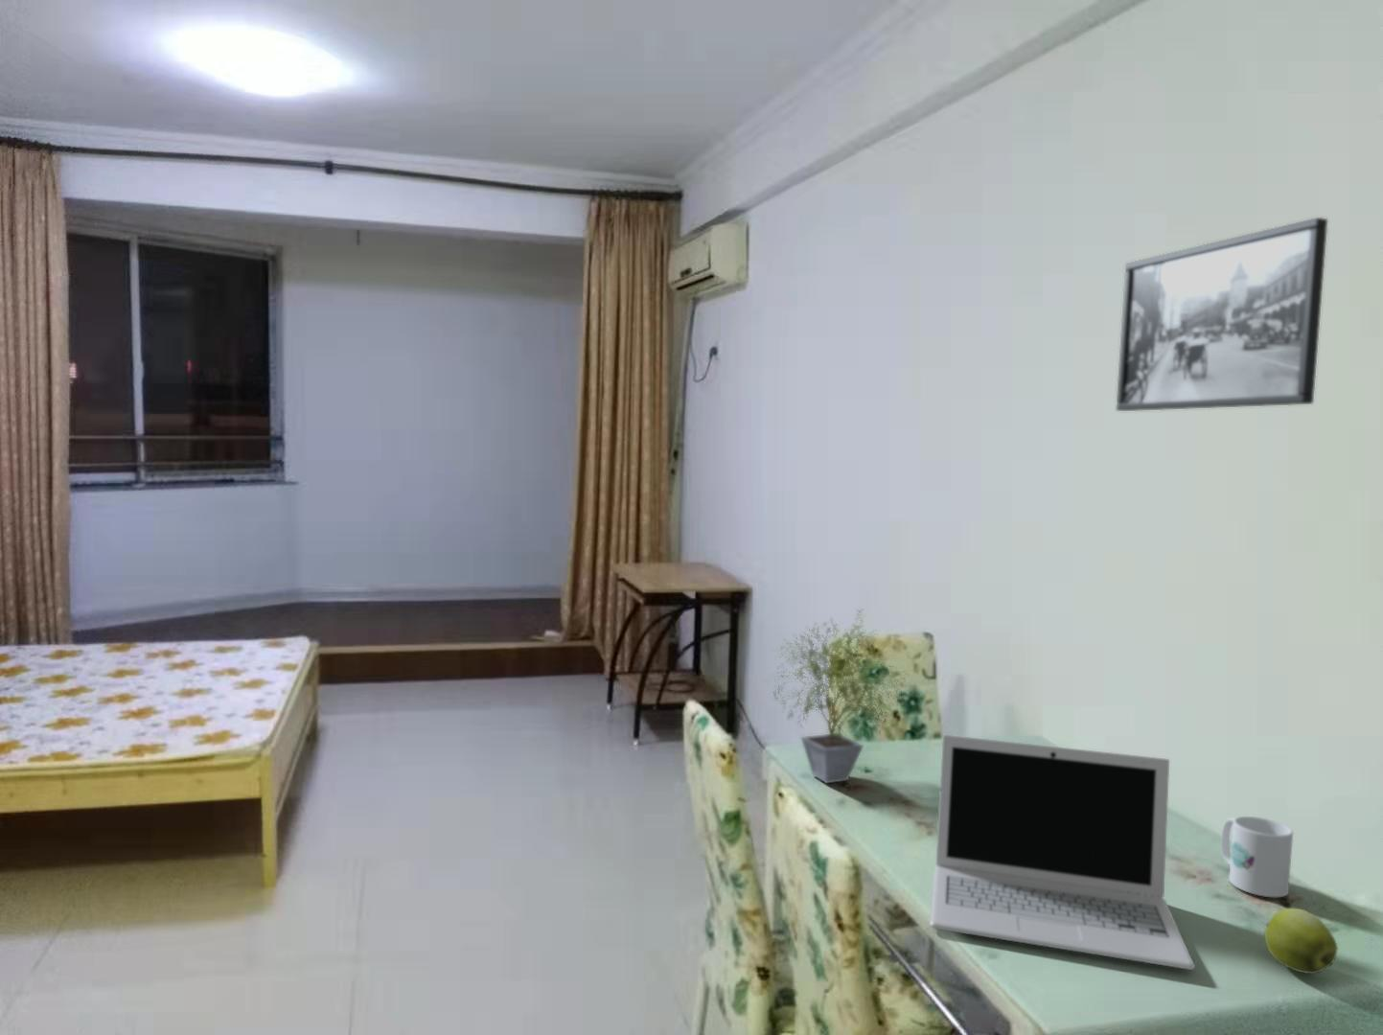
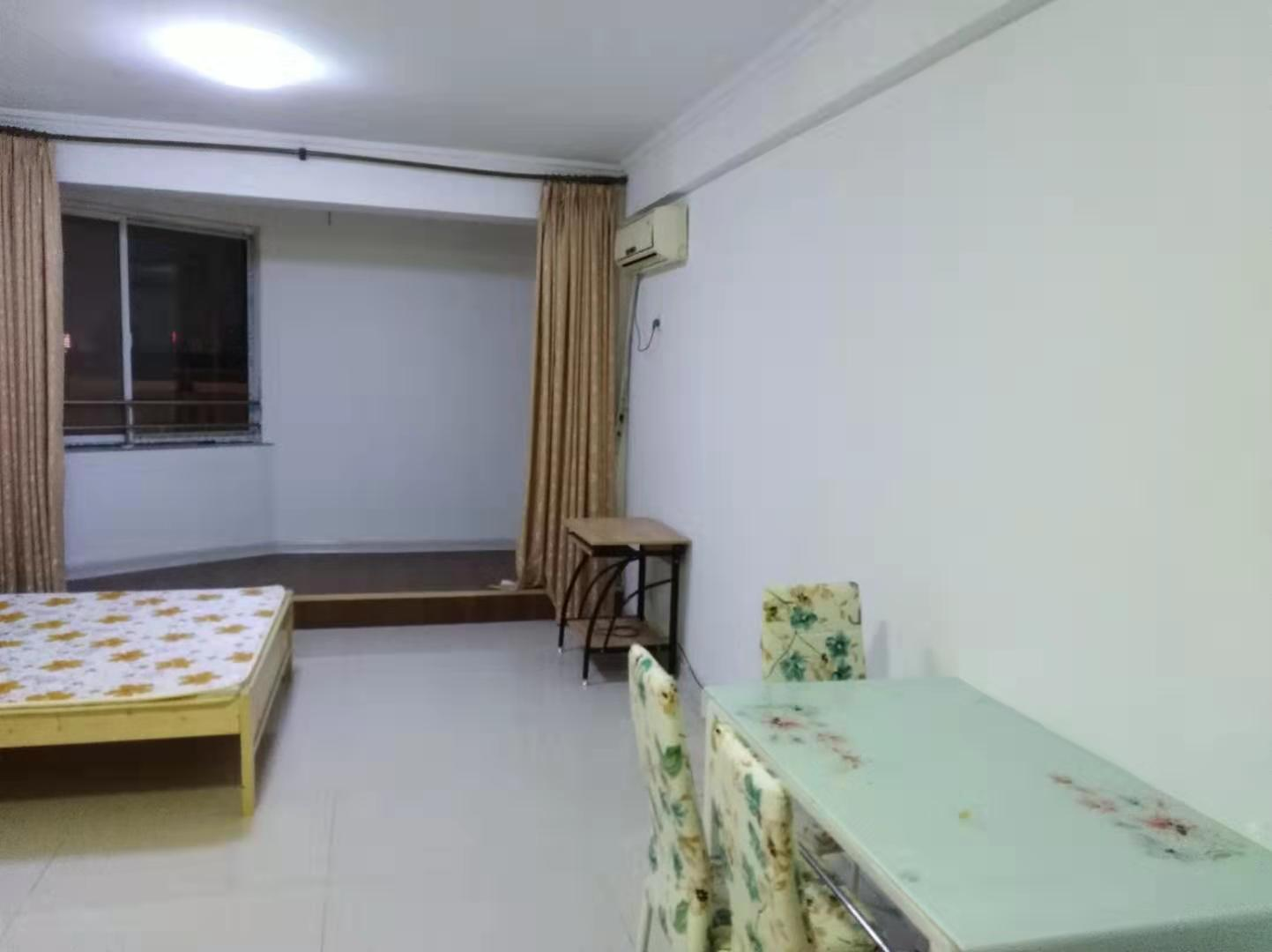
- mug [1220,815,1294,898]
- apple [1264,908,1338,974]
- potted plant [762,609,913,784]
- laptop [929,734,1196,971]
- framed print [1116,216,1329,412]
